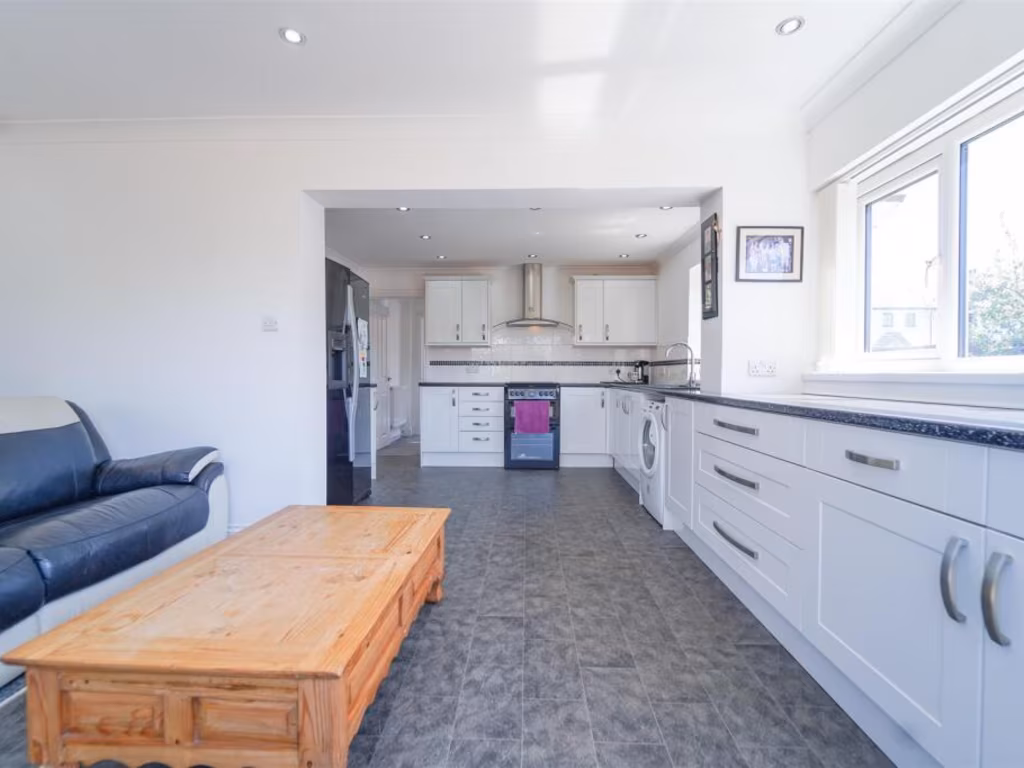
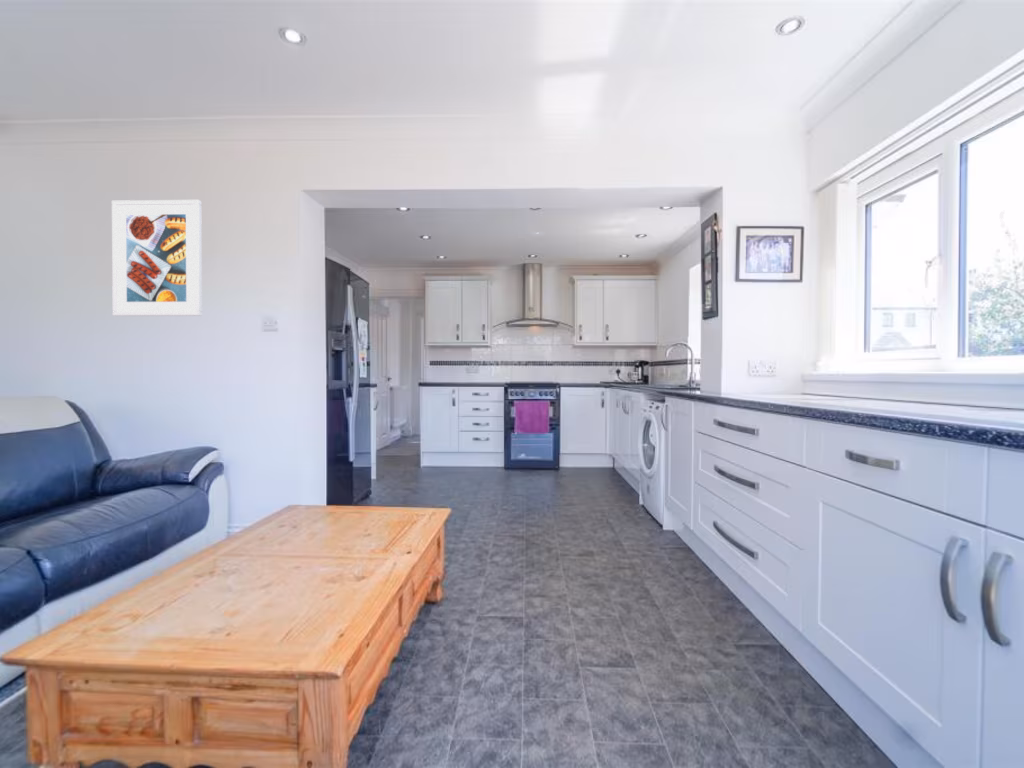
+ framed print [111,199,203,317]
